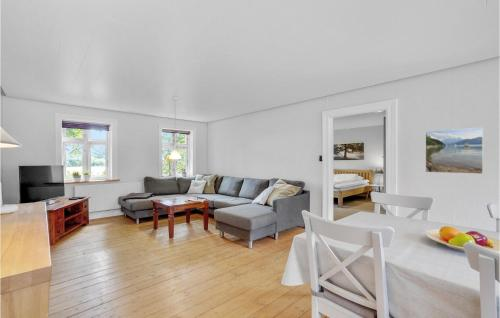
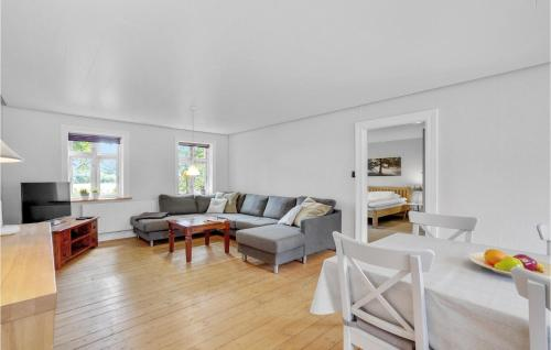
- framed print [424,126,484,175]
